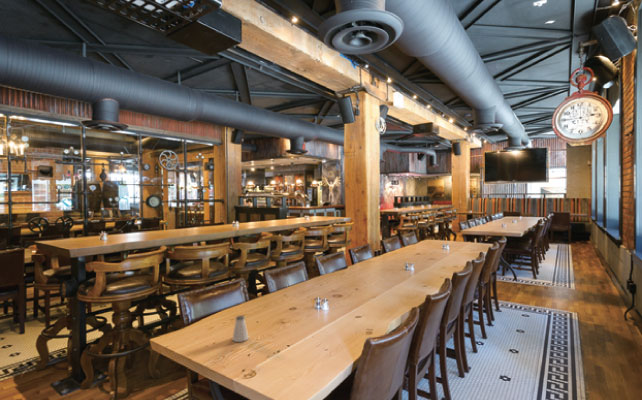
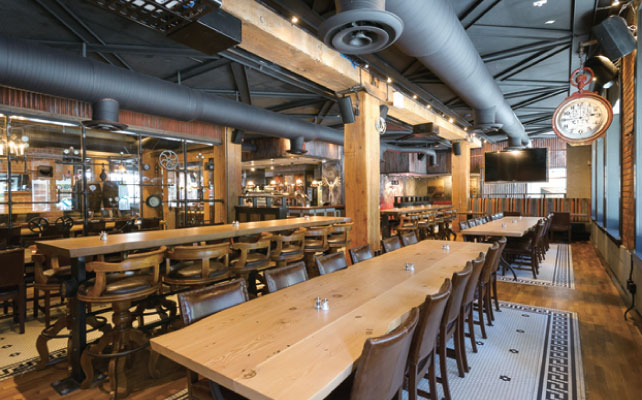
- saltshaker [231,314,250,343]
